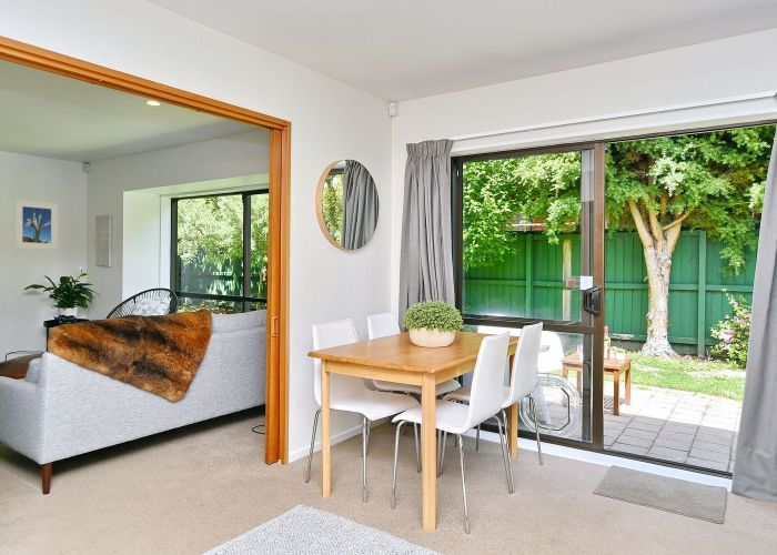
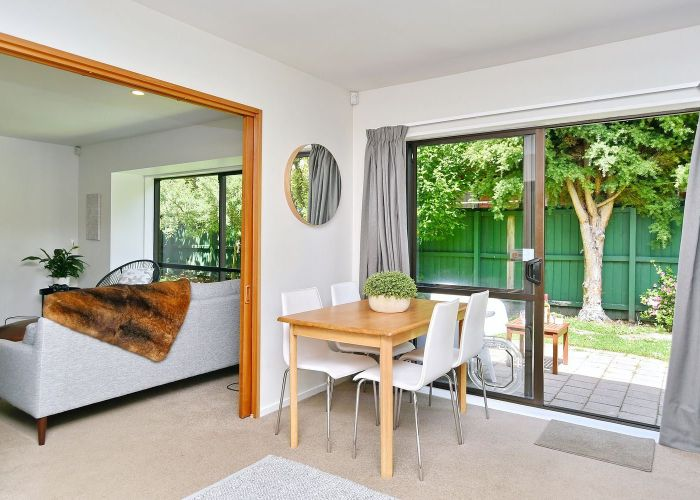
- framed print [13,199,59,251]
